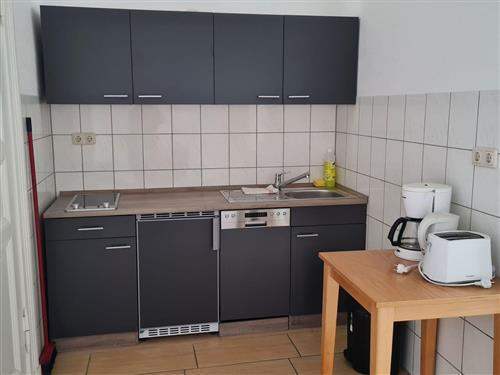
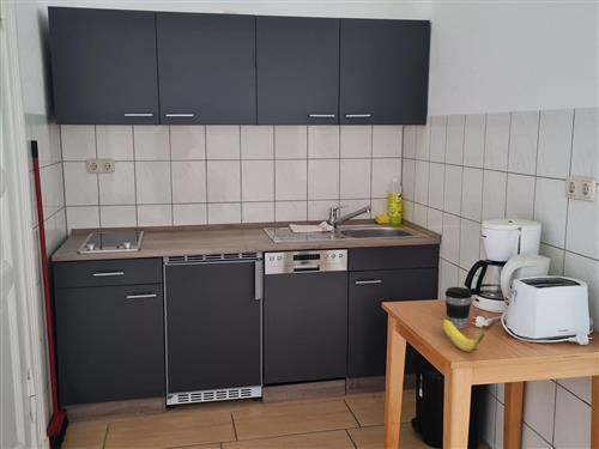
+ coffee cup [443,286,473,329]
+ banana [442,318,488,353]
